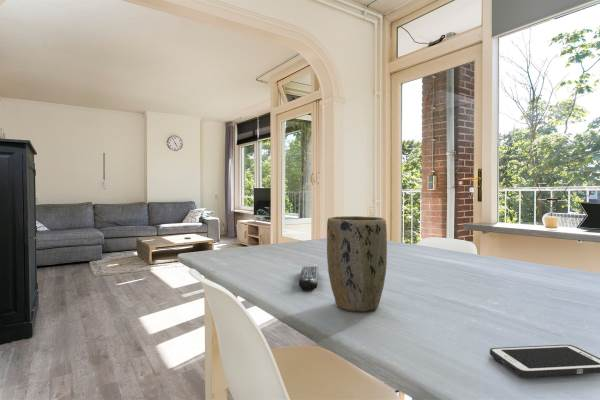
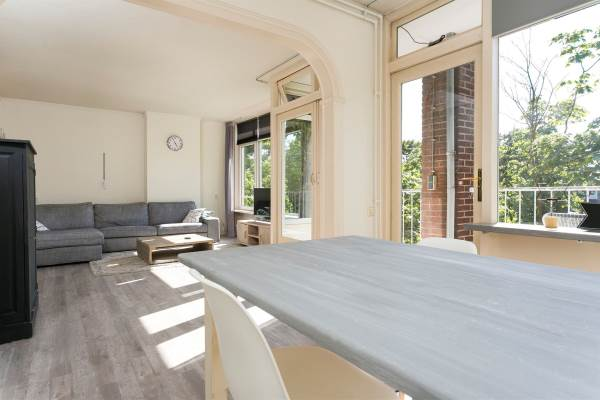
- plant pot [326,215,388,312]
- remote control [298,265,319,291]
- cell phone [489,344,600,378]
